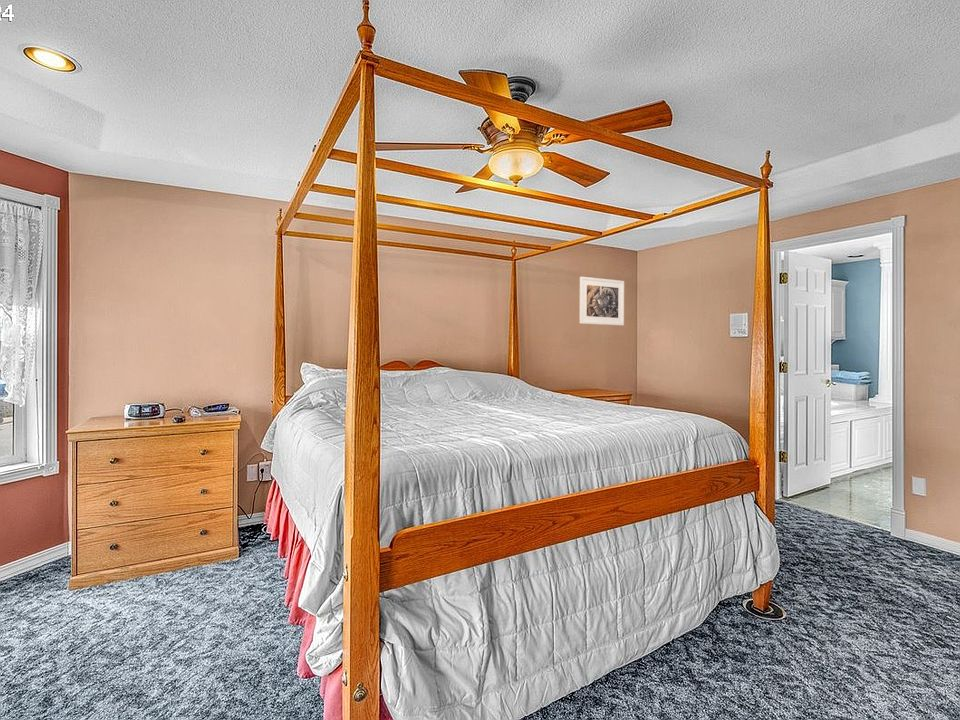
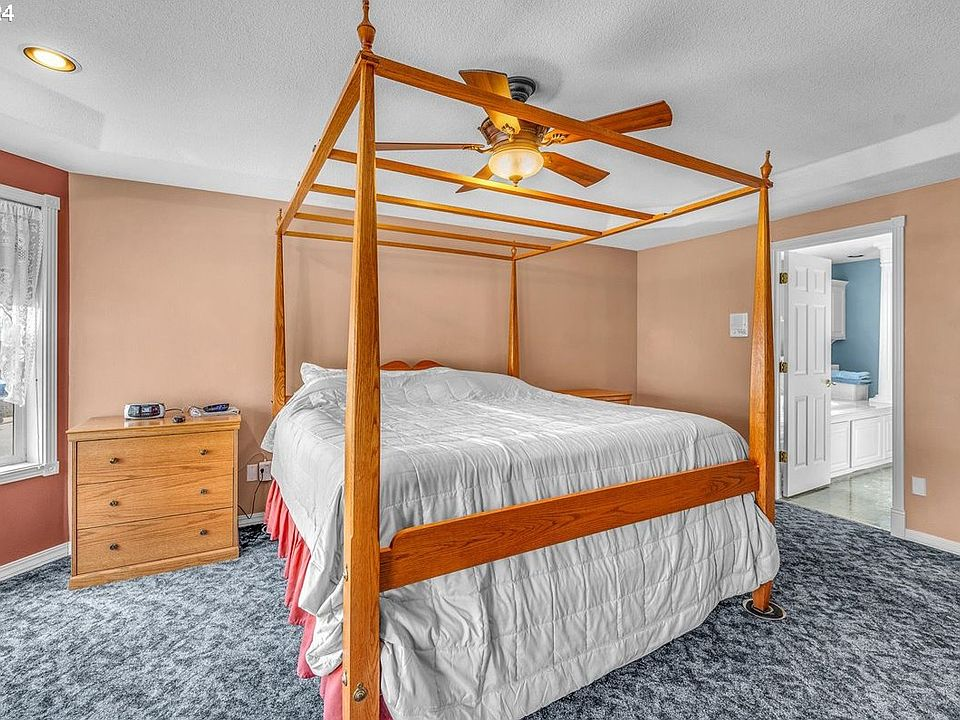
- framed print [579,276,625,327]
